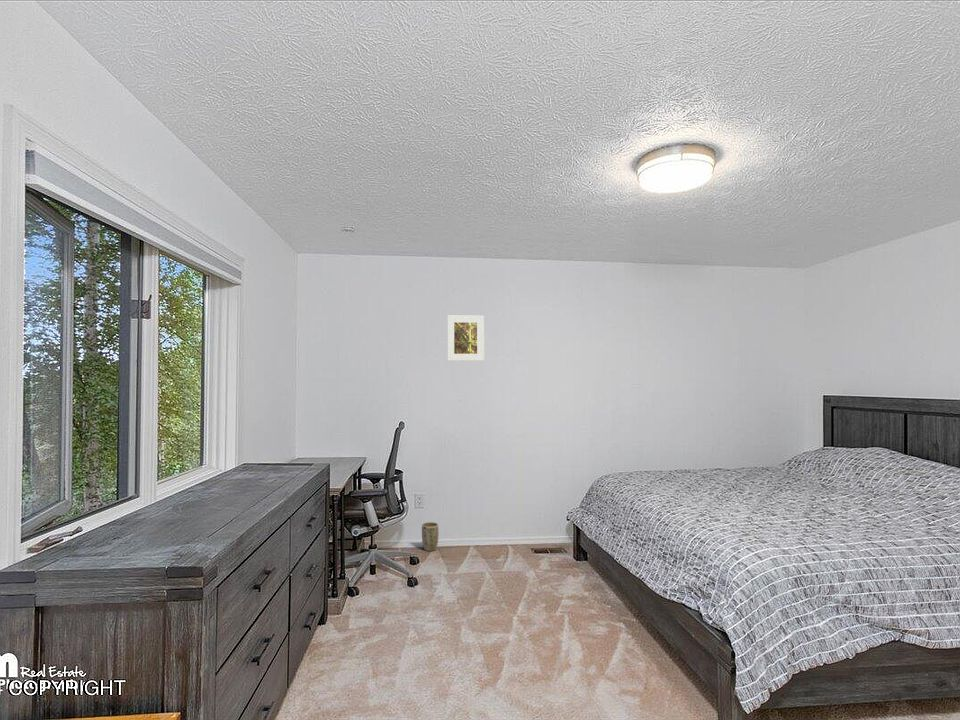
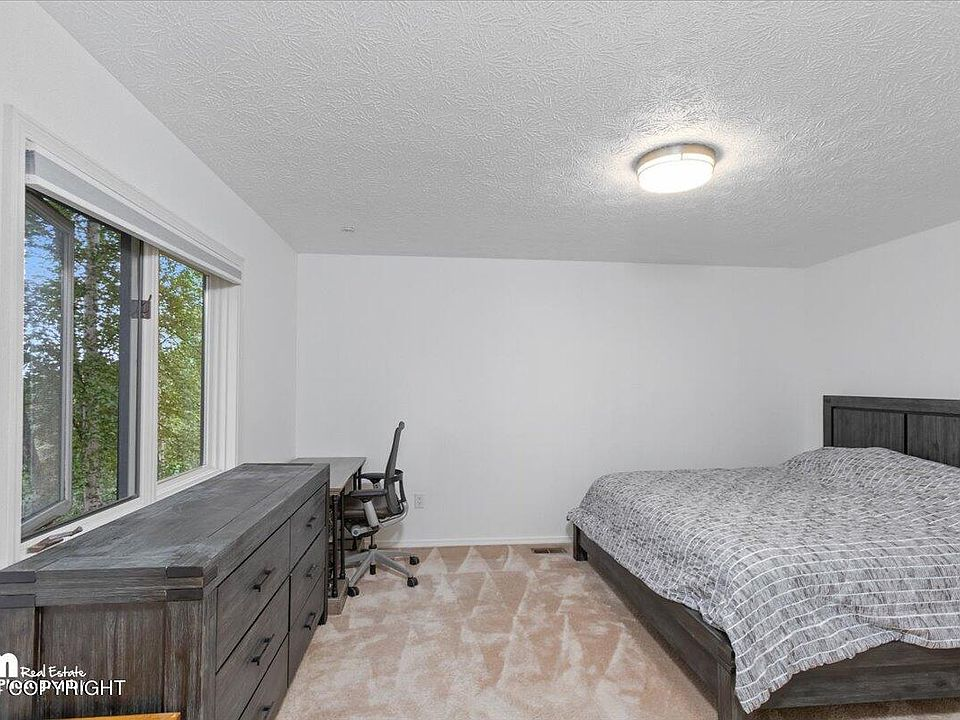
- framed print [446,315,485,362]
- plant pot [421,521,439,552]
